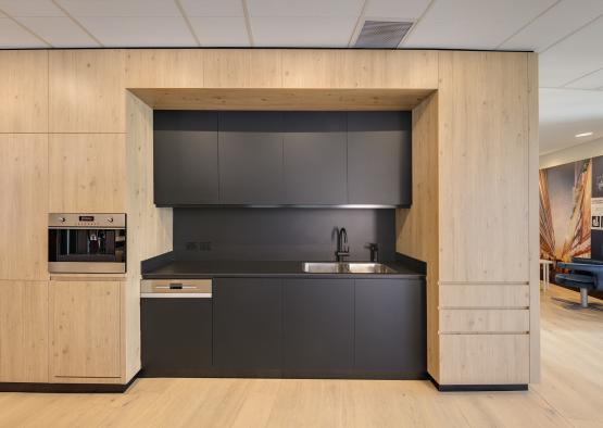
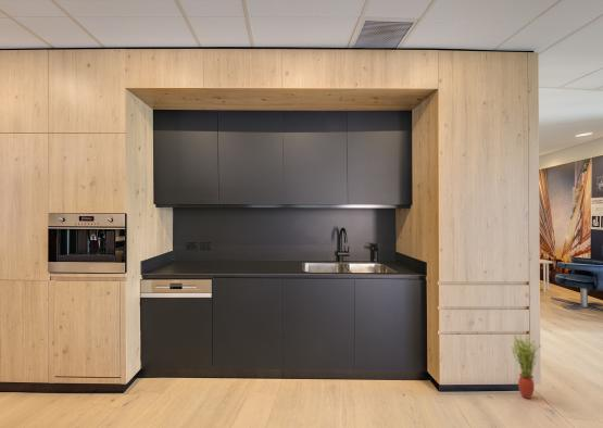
+ potted plant [510,332,541,400]
